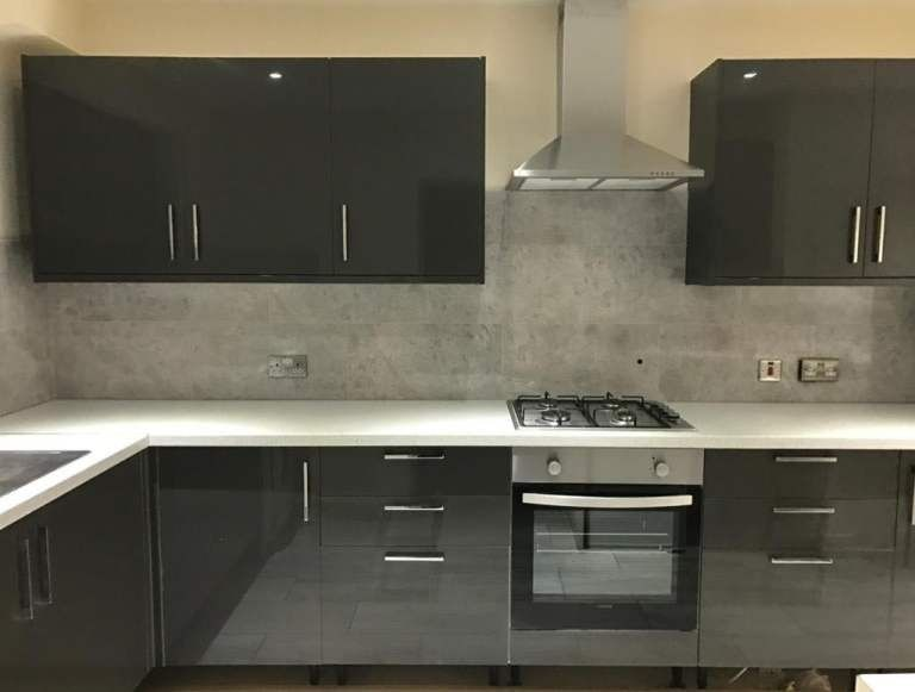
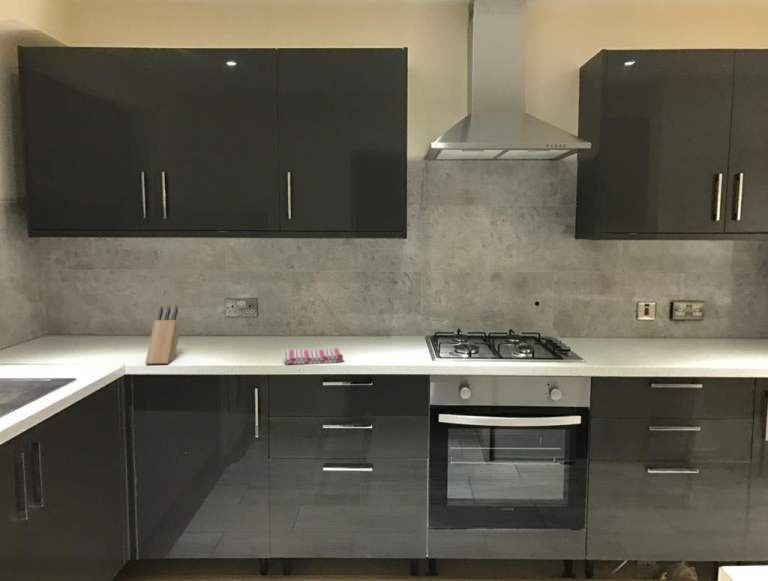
+ dish towel [283,347,344,365]
+ knife block [144,305,180,365]
